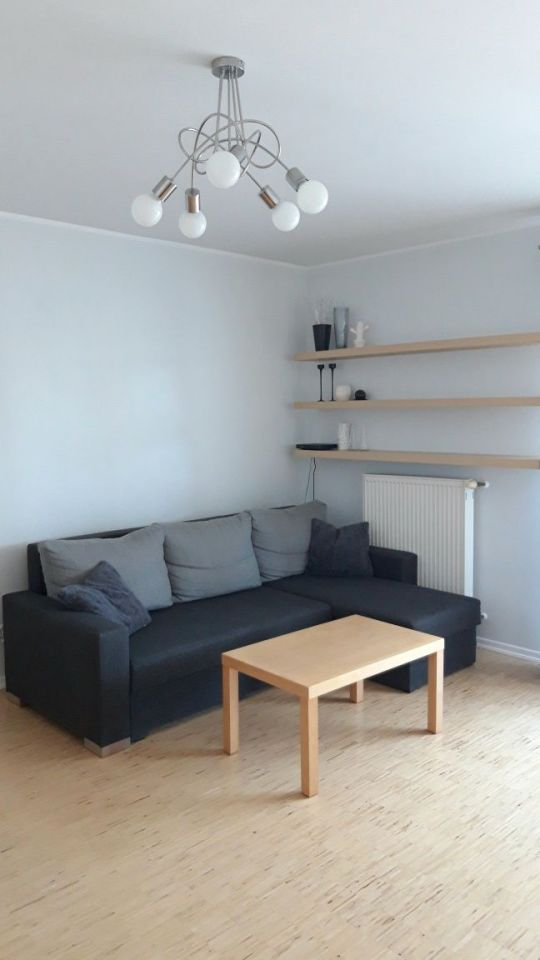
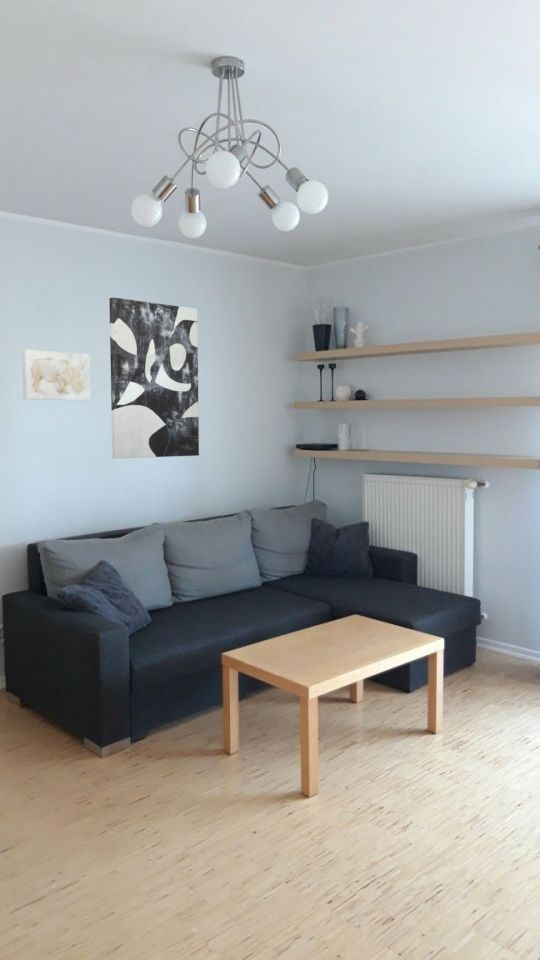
+ wall art [21,349,92,402]
+ wall art [108,296,200,460]
